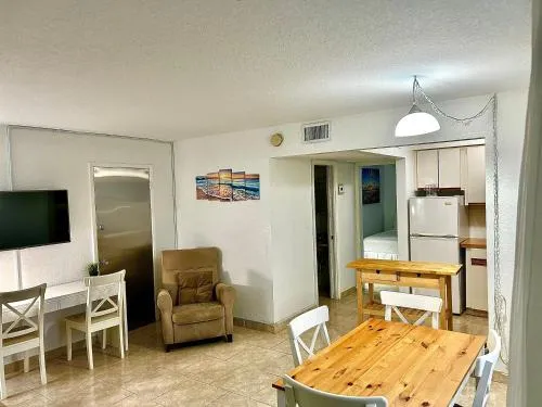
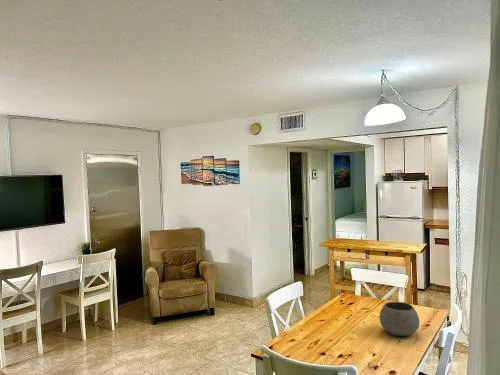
+ bowl [379,301,420,337]
